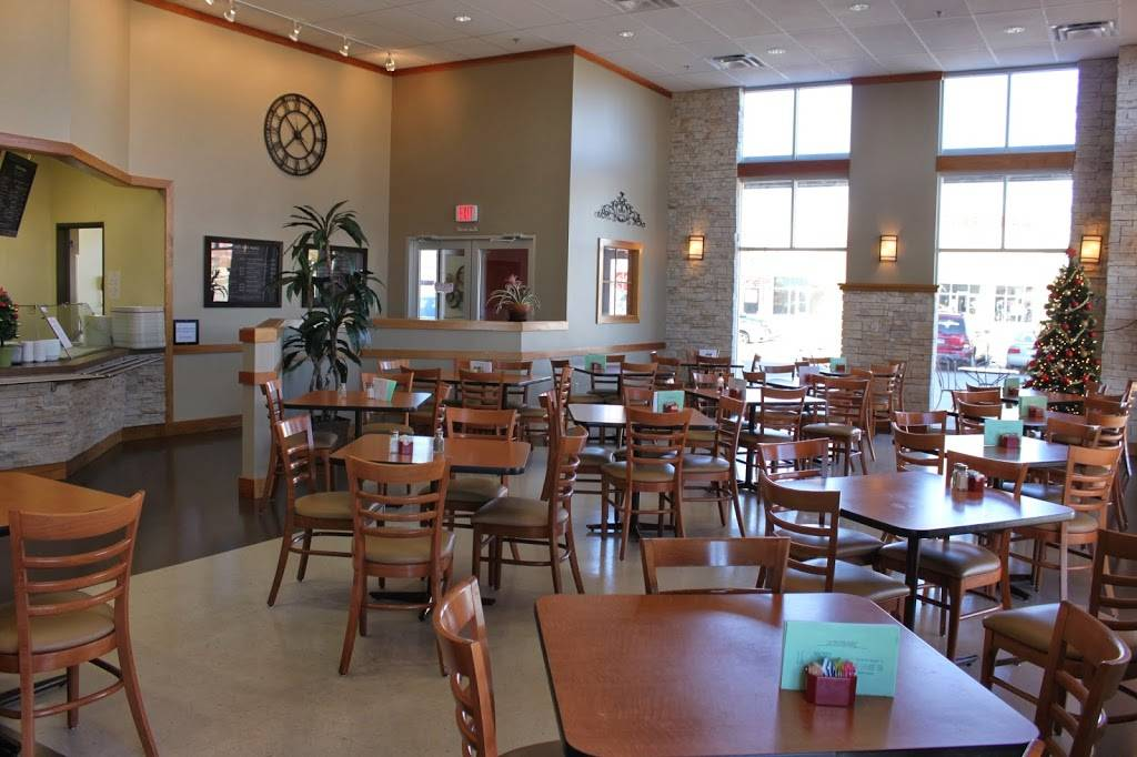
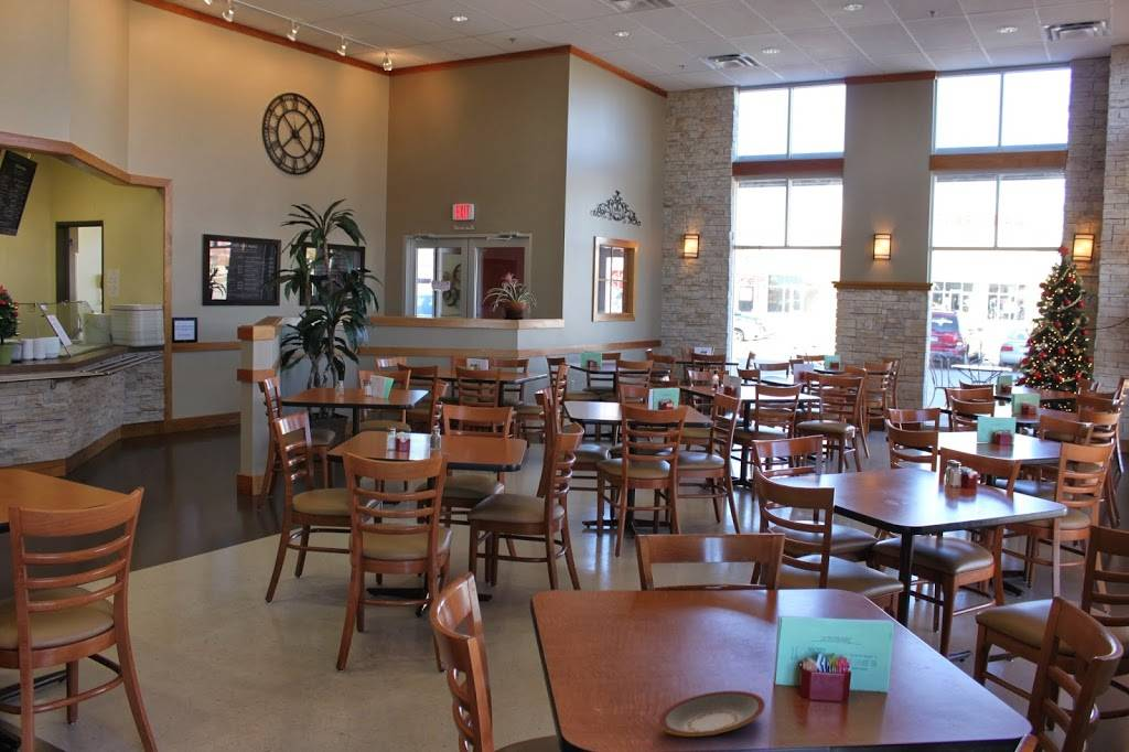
+ plate [657,689,766,738]
